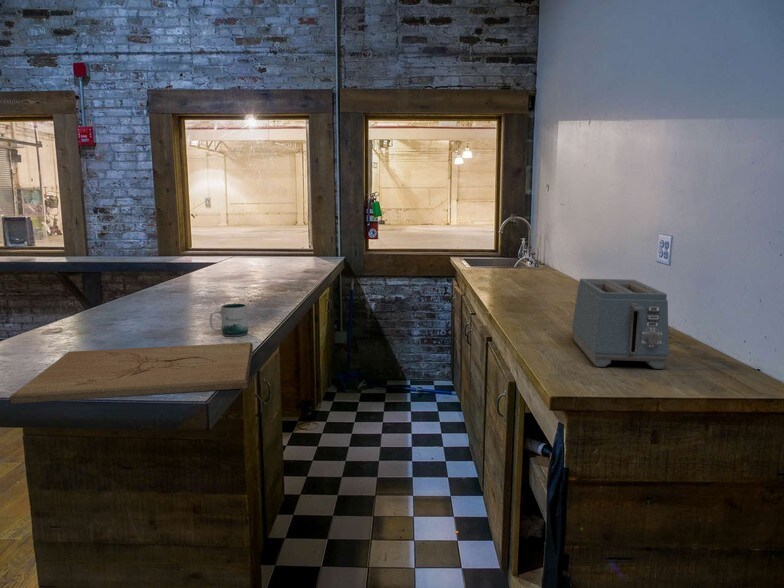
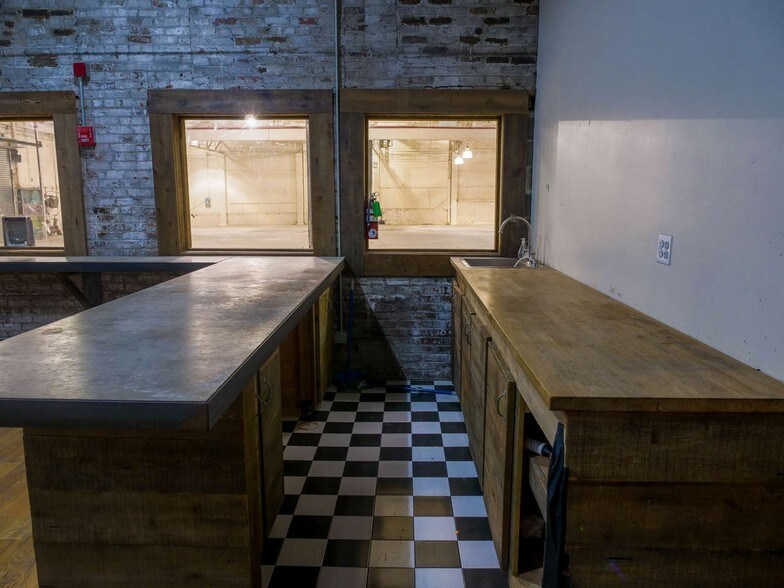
- toaster [571,278,670,370]
- mug [209,303,249,337]
- cutting board [9,342,254,405]
